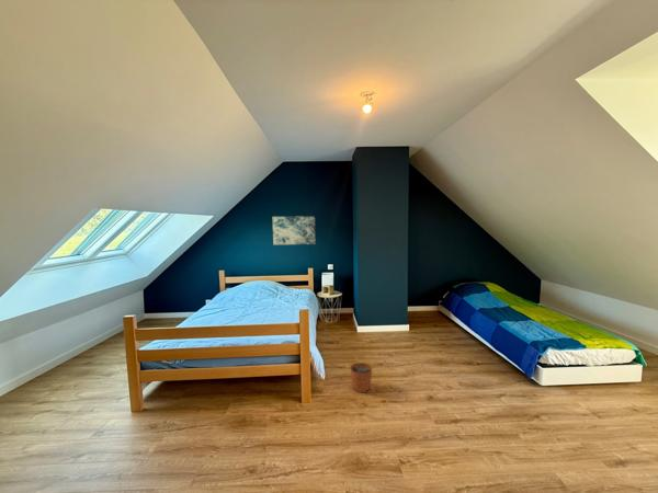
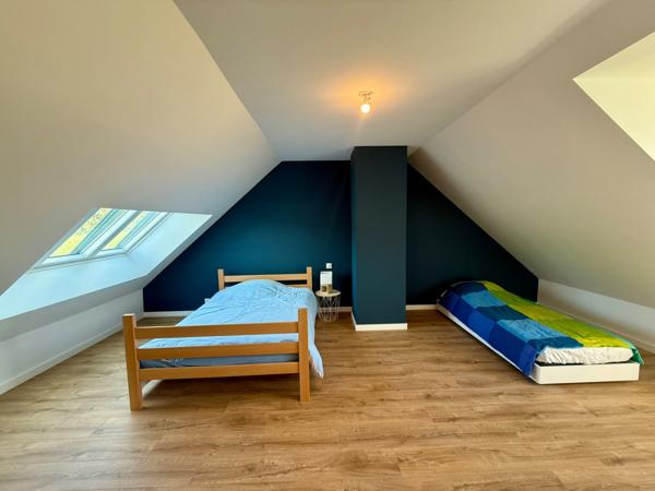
- plant pot [349,357,373,393]
- wall art [272,215,317,245]
